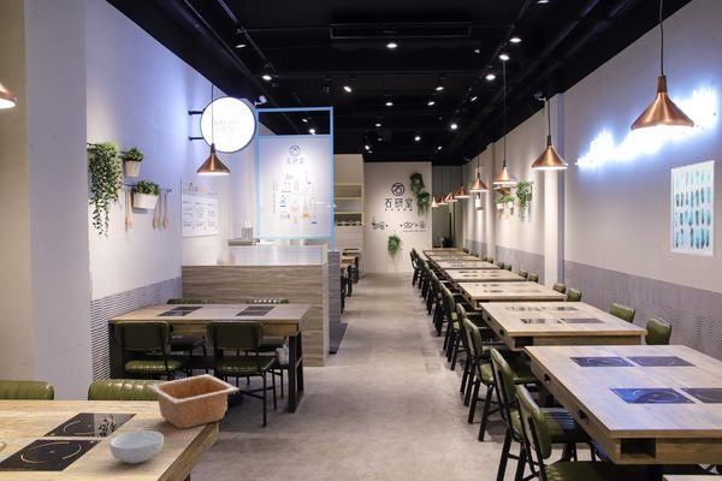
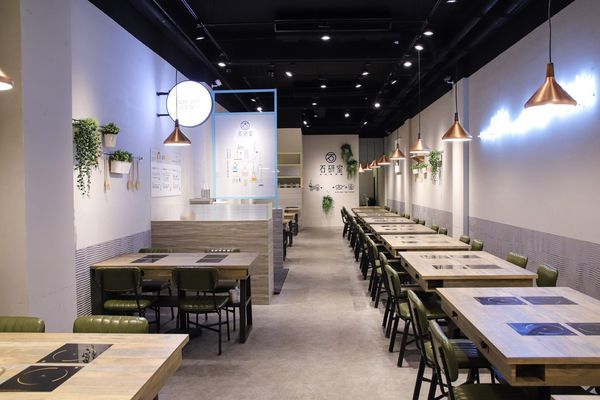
- wall art [670,159,716,257]
- cereal bowl [110,429,165,464]
- serving bowl [144,373,241,429]
